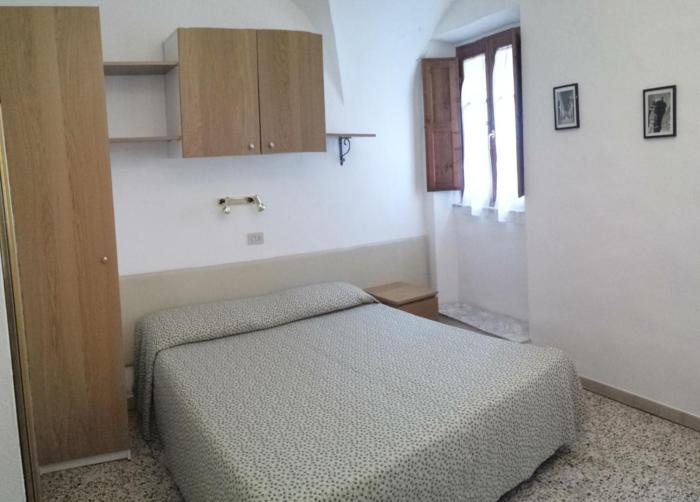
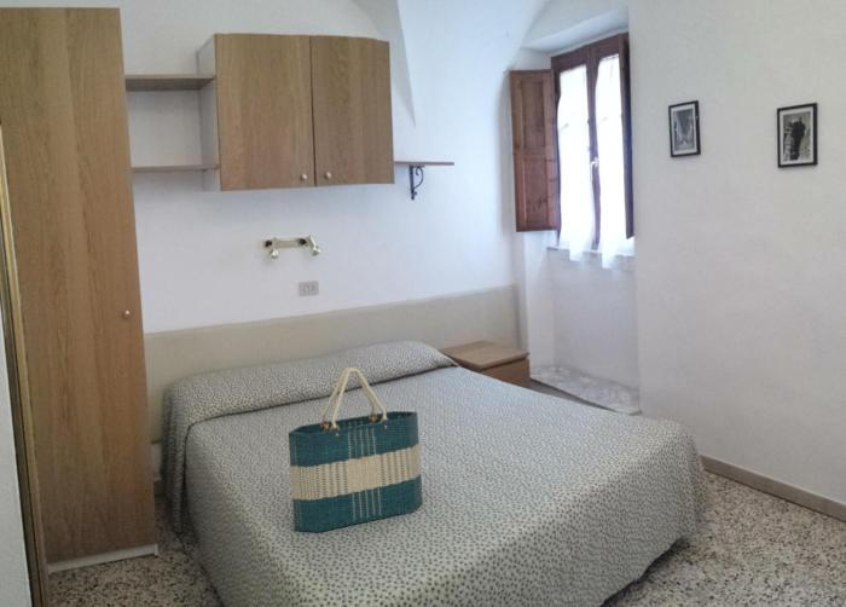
+ tote bag [288,366,424,533]
